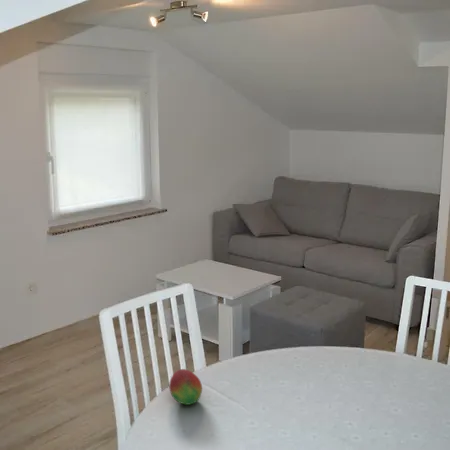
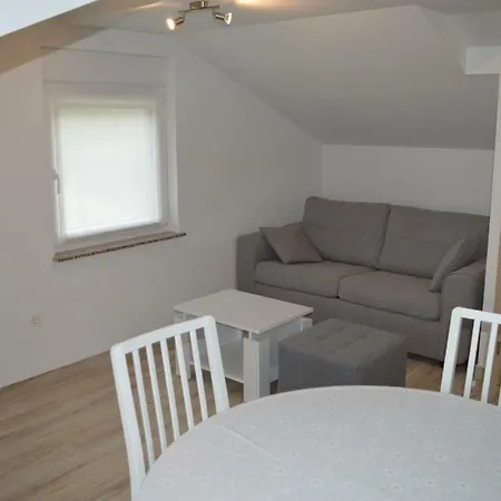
- fruit [168,368,203,406]
